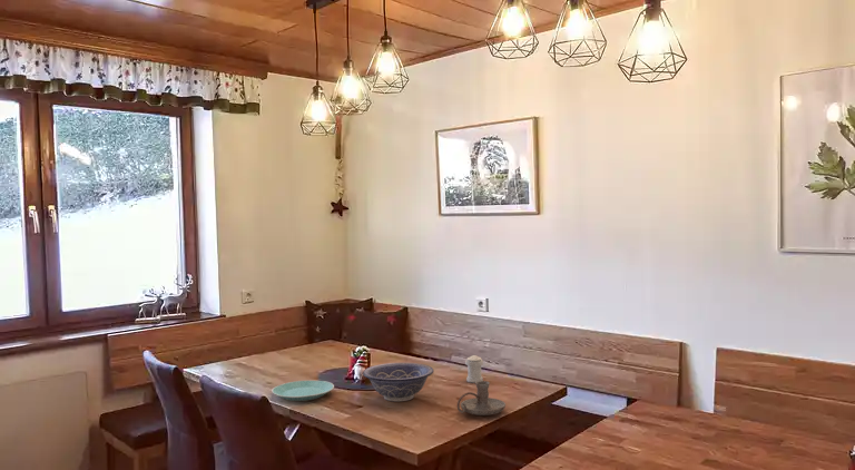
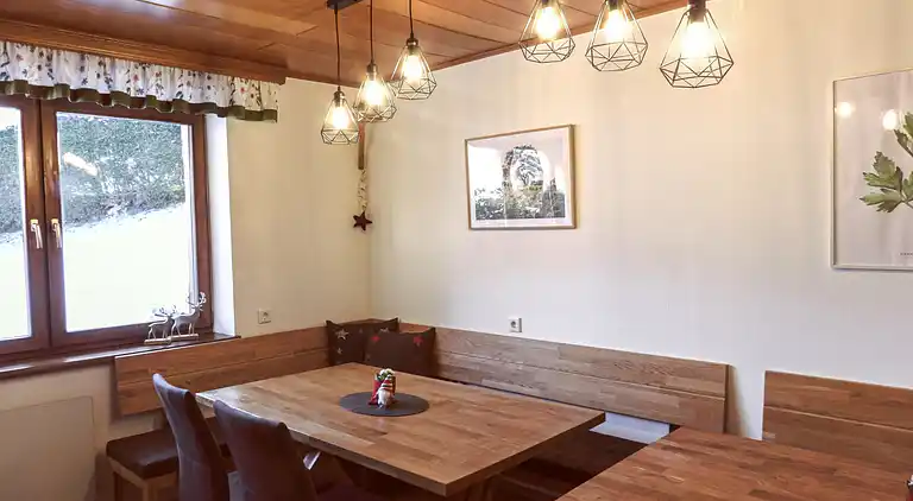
- pepper shaker [464,354,484,384]
- plate [271,380,335,402]
- decorative bowl [362,362,435,403]
- candle holder [456,380,507,417]
